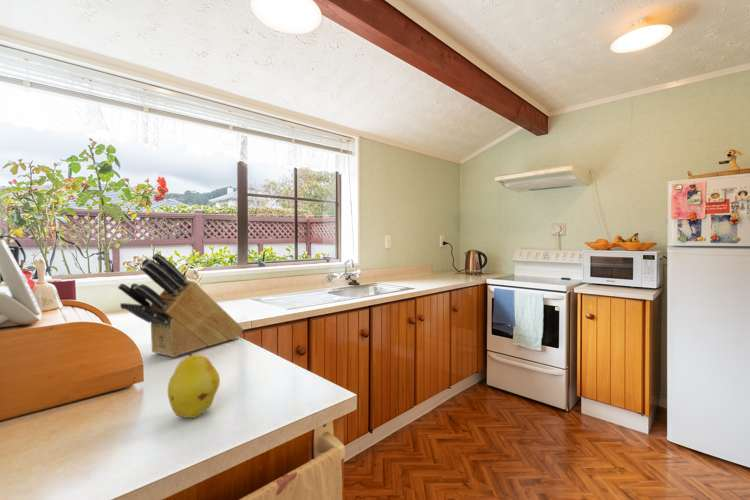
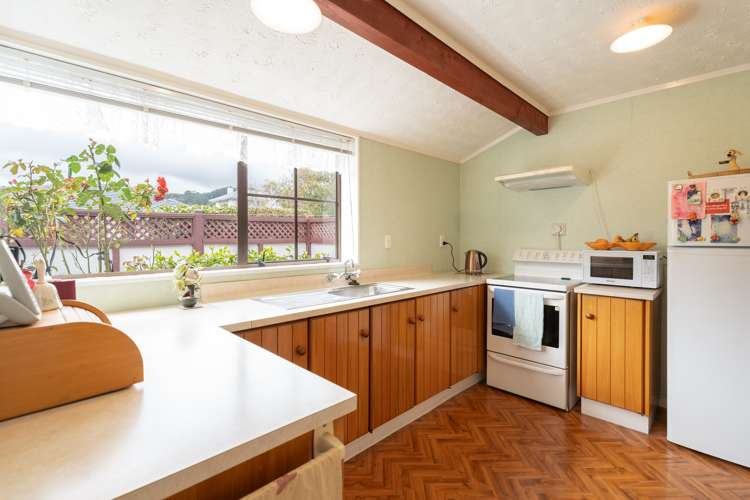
- knife block [117,252,244,358]
- fruit [167,352,221,419]
